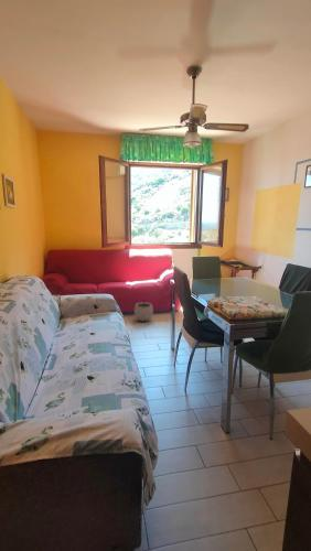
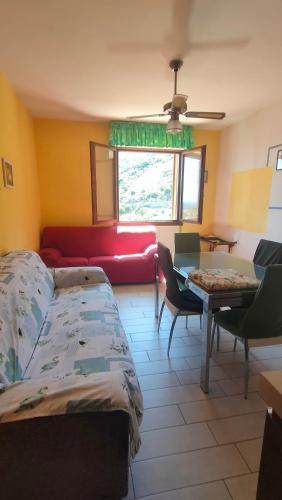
- plant pot [133,298,154,322]
